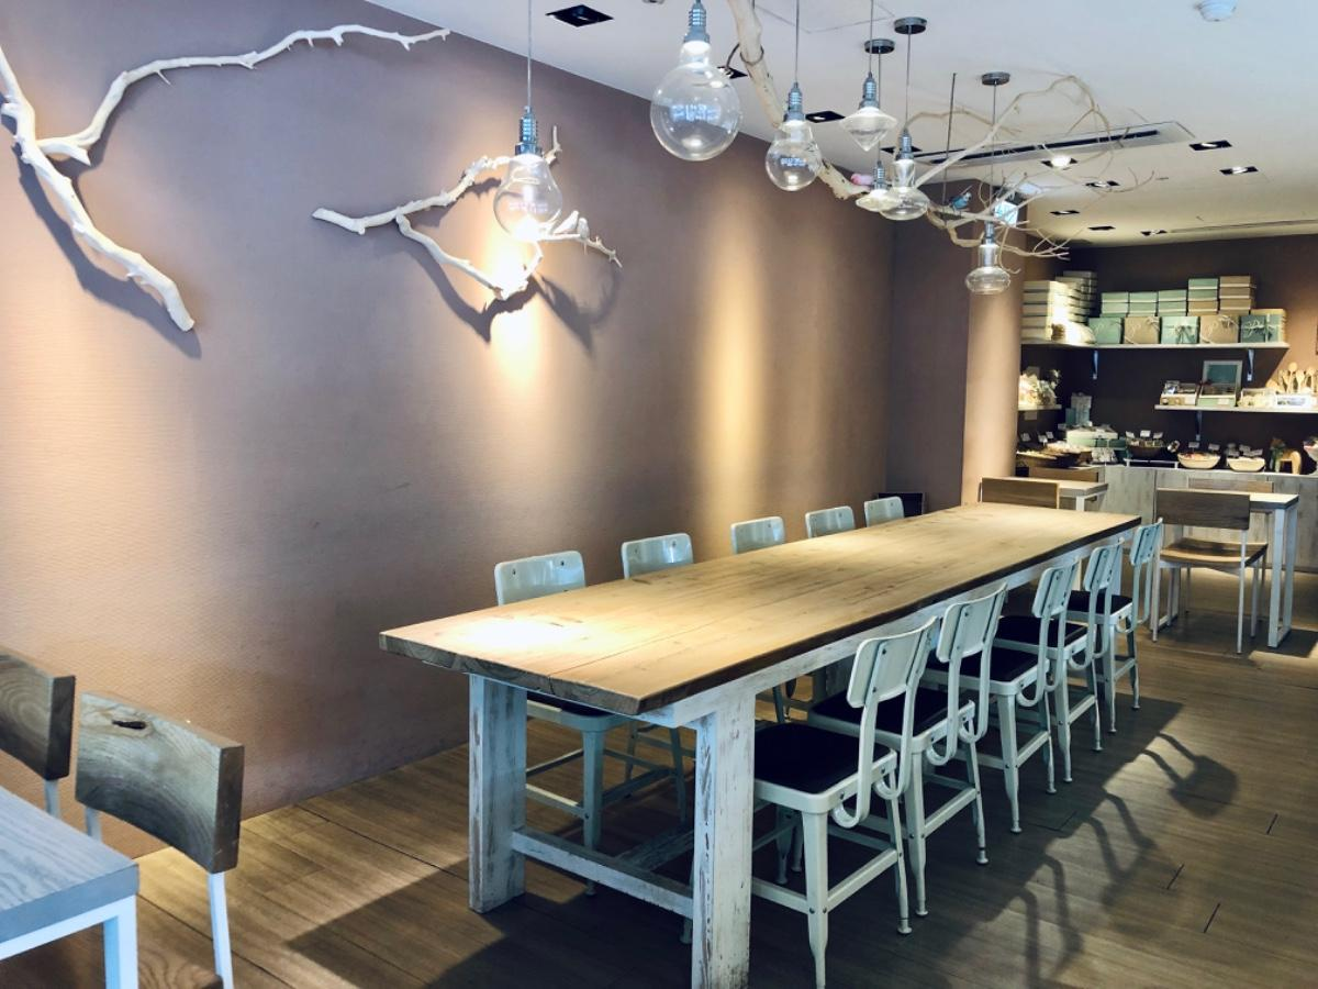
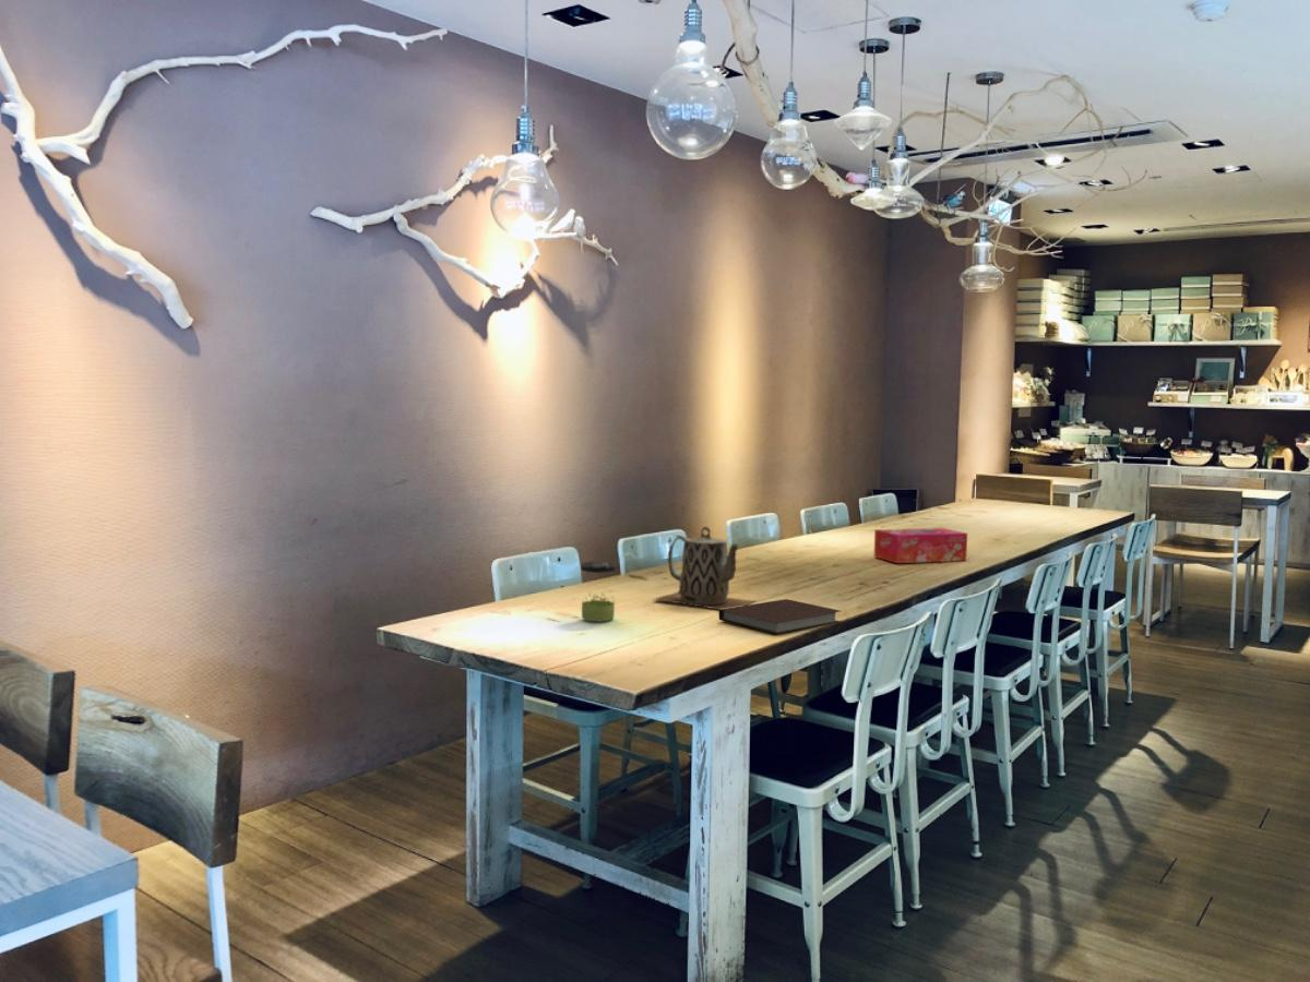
+ notebook [718,598,841,635]
+ tissue box [872,527,968,564]
+ jar [580,561,617,622]
+ teapot [652,526,757,610]
